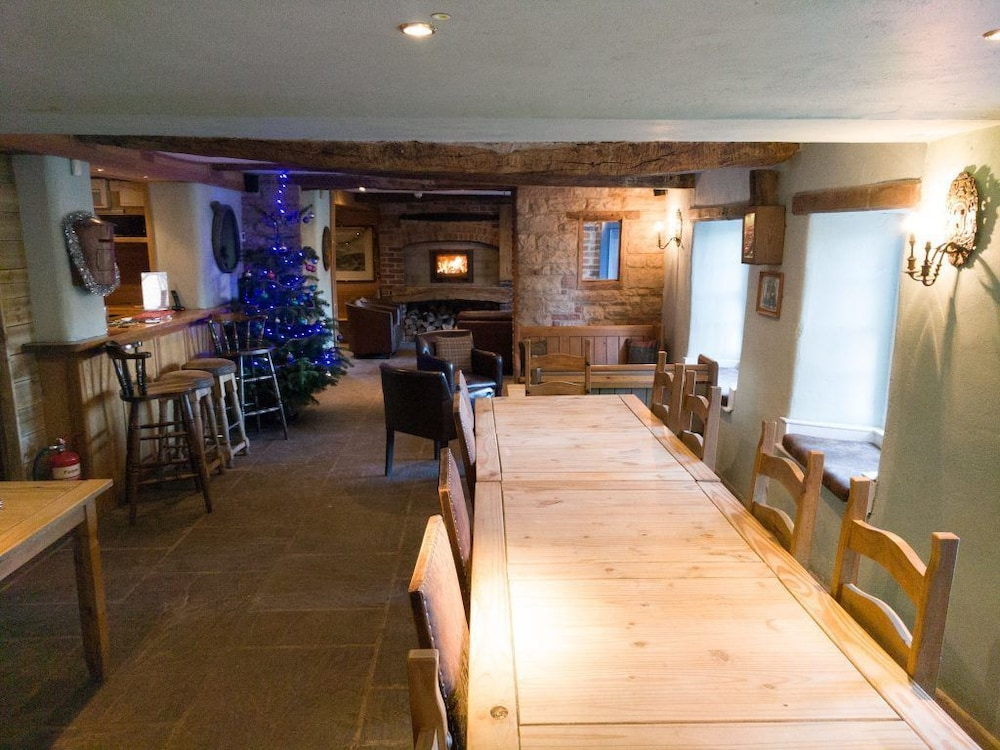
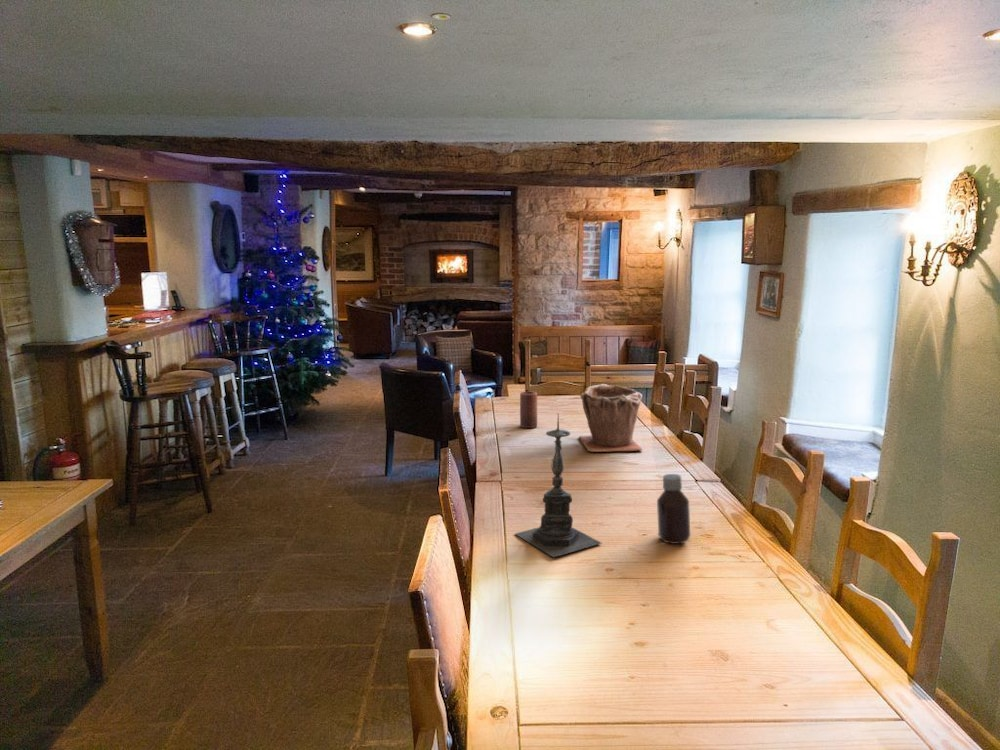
+ candle [519,391,538,429]
+ candle holder [514,412,602,559]
+ bottle [656,473,691,545]
+ plant pot [578,383,644,453]
